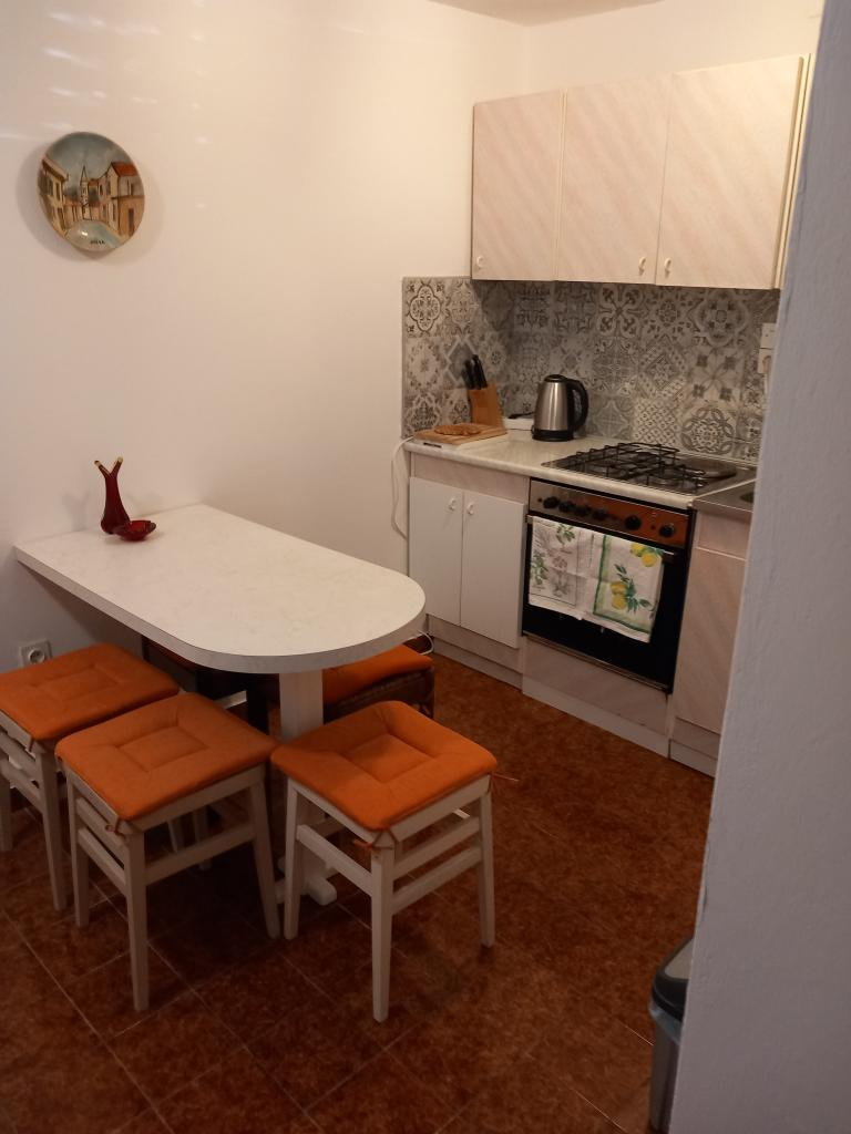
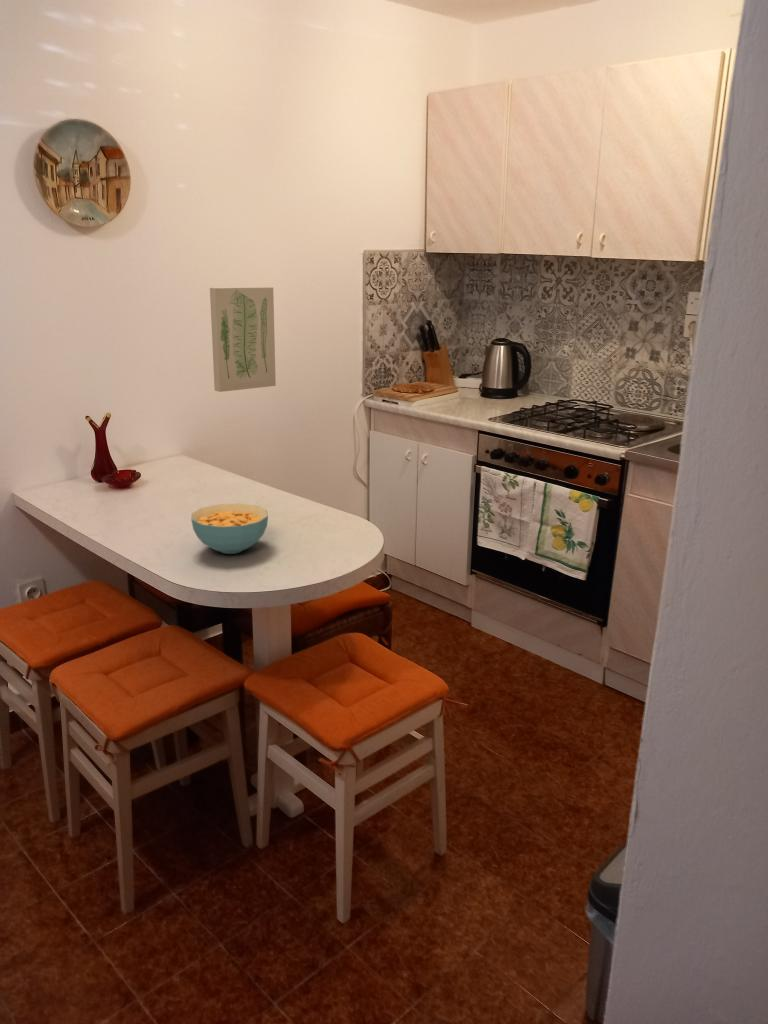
+ cereal bowl [190,503,269,555]
+ wall art [209,286,277,393]
